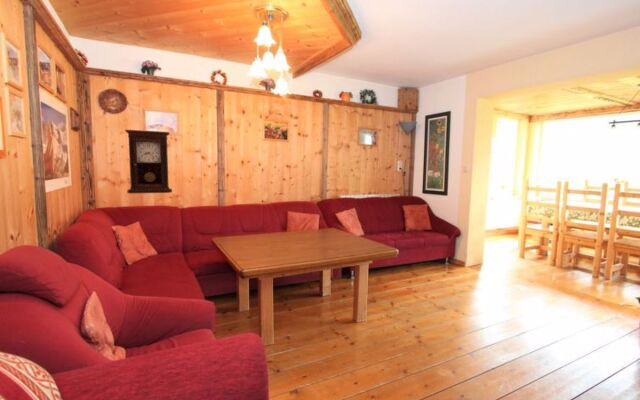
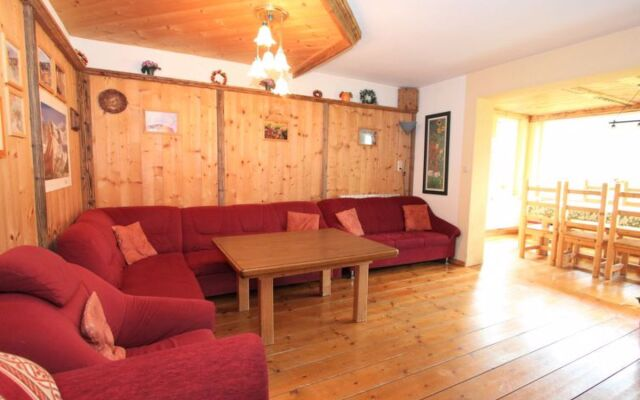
- pendulum clock [124,129,173,194]
